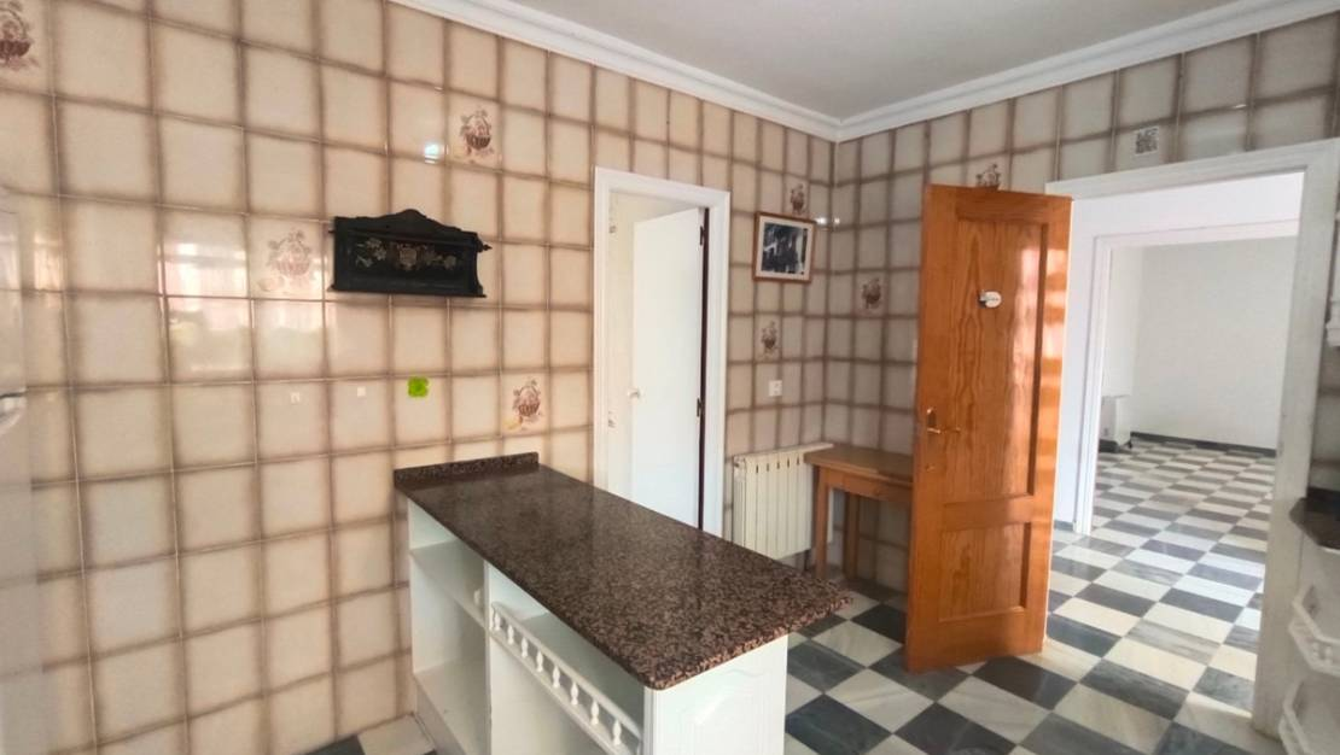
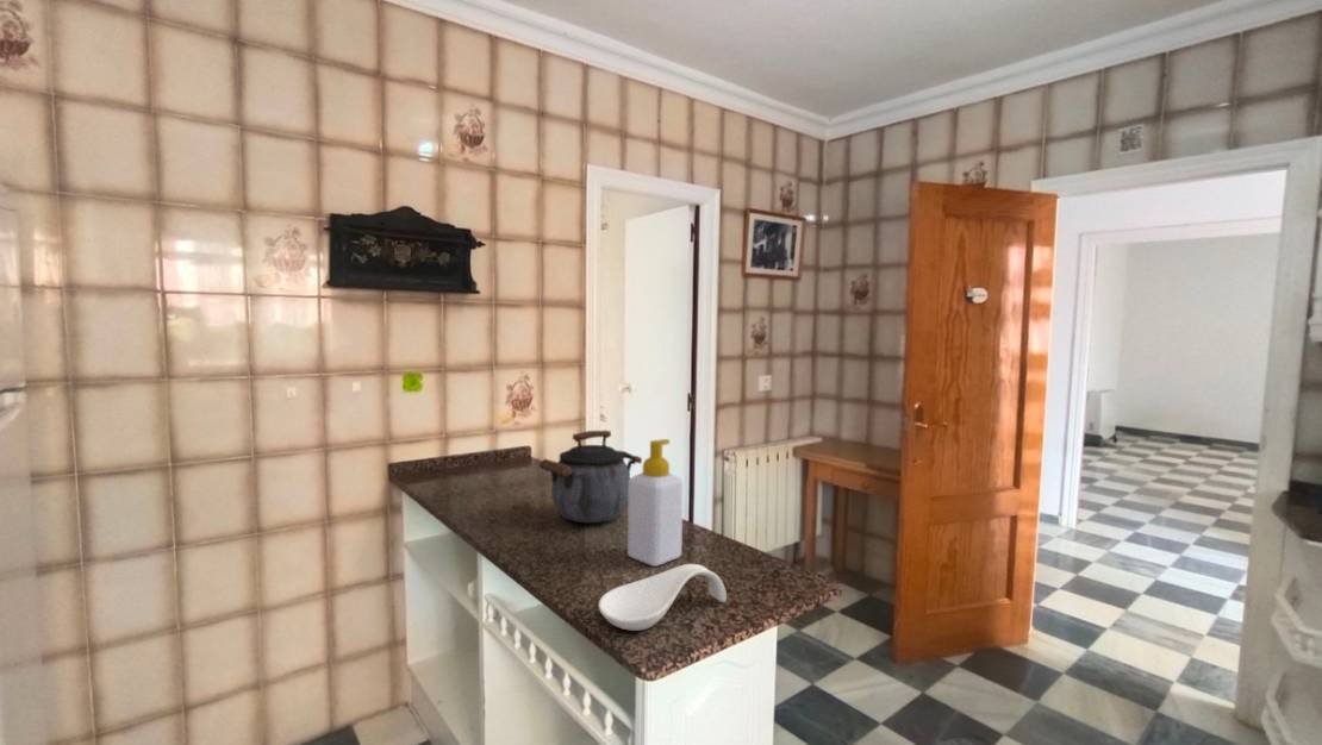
+ soap bottle [626,438,684,568]
+ spoon rest [598,563,728,632]
+ kettle [538,428,643,524]
